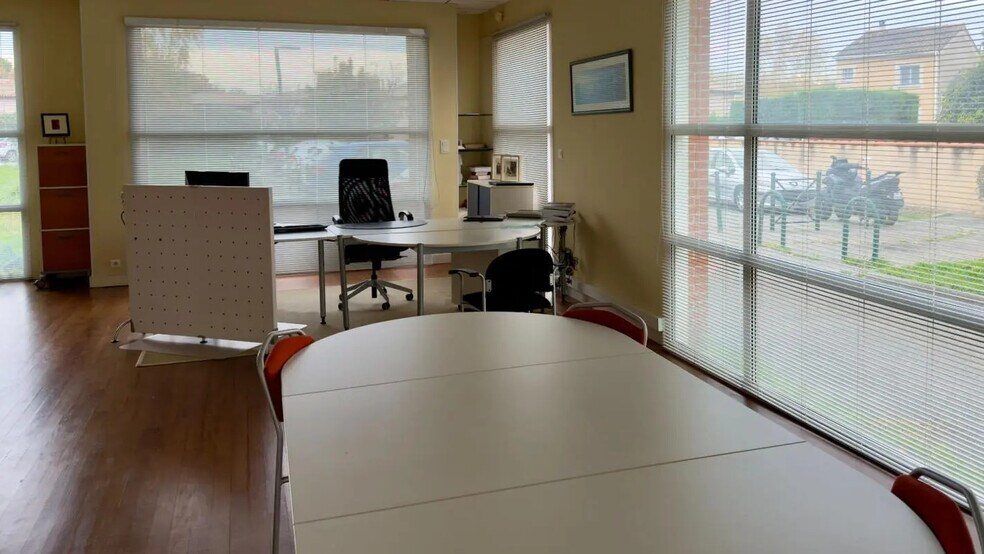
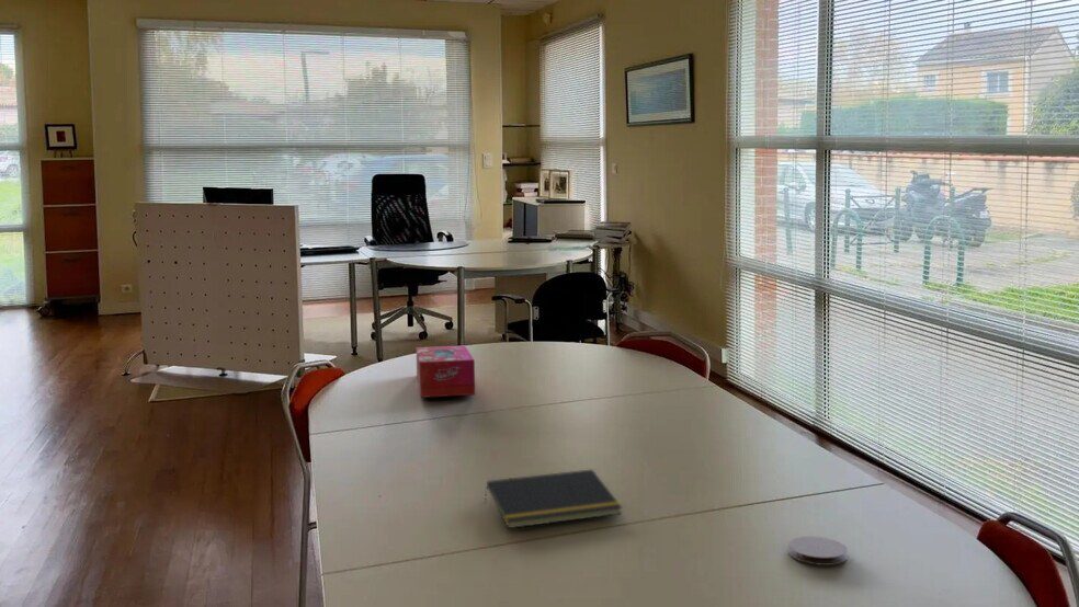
+ tissue box [414,344,476,399]
+ notepad [484,468,624,529]
+ coaster [787,536,848,566]
